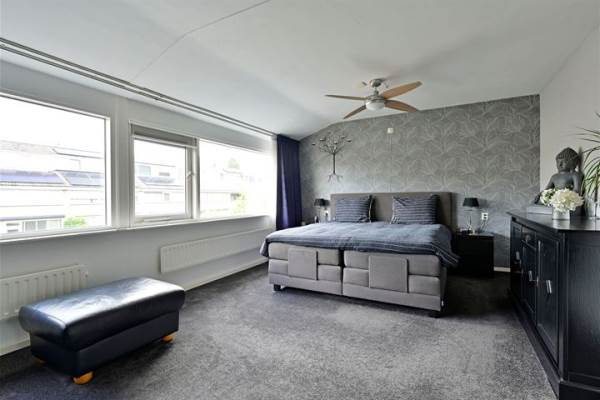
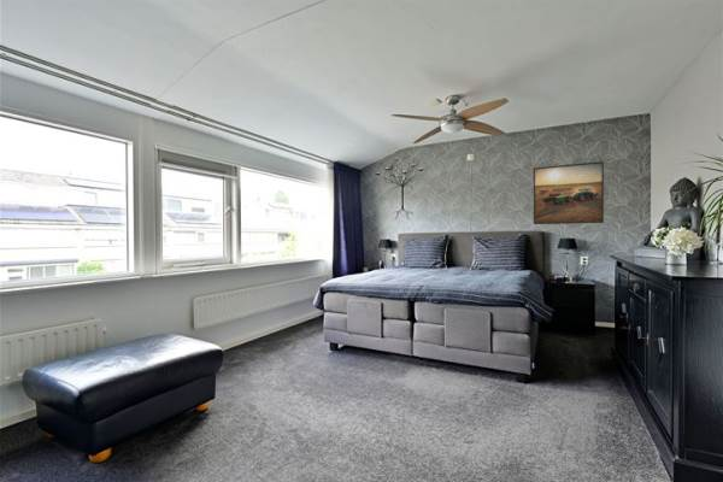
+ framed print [533,160,605,225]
